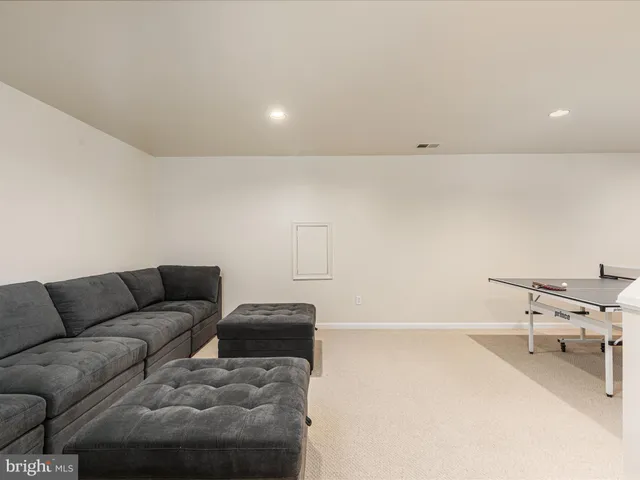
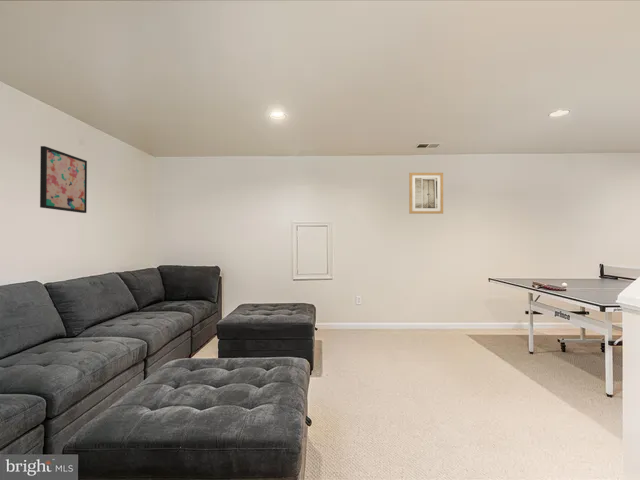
+ wall art [39,145,88,214]
+ wall art [408,172,444,215]
